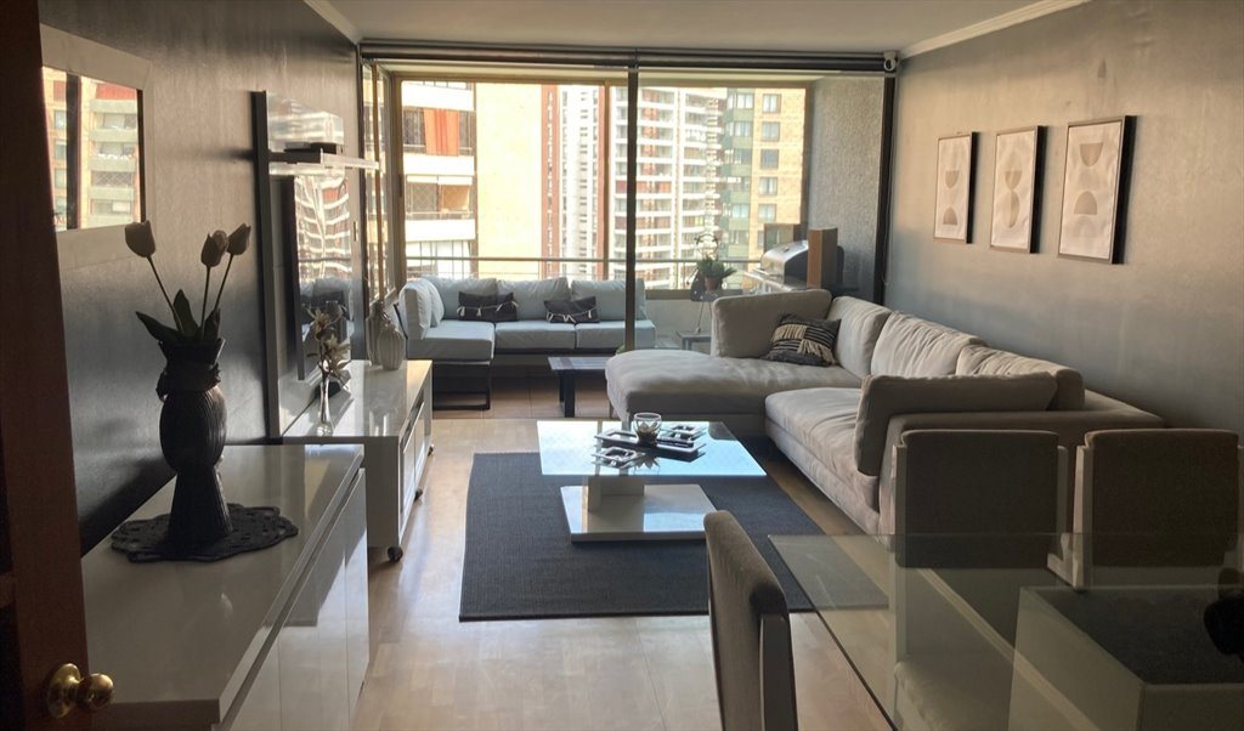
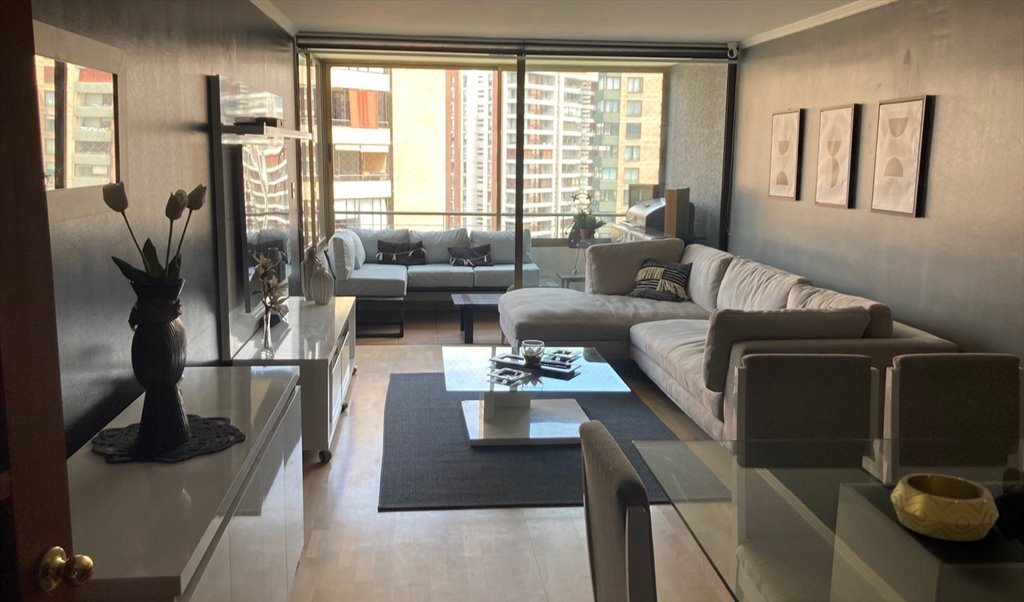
+ decorative bowl [890,472,1000,542]
